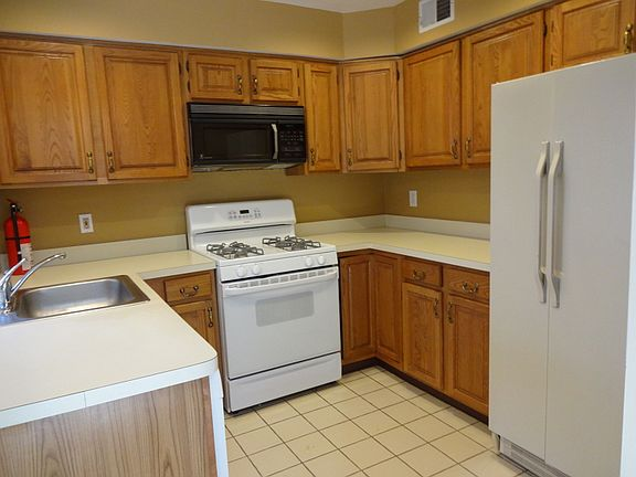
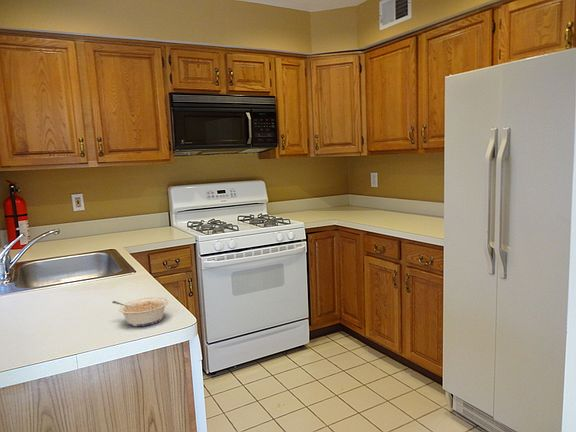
+ legume [111,297,170,327]
